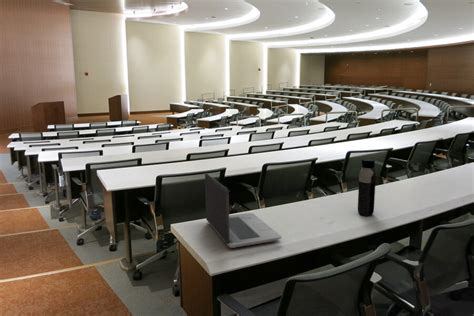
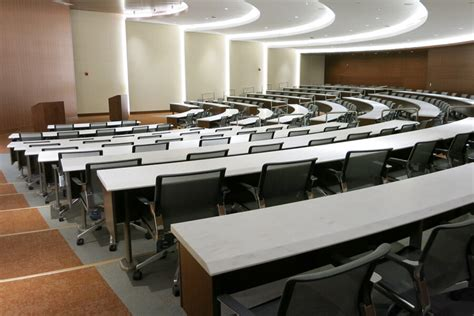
- laptop computer [204,172,283,249]
- water bottle [357,158,377,217]
